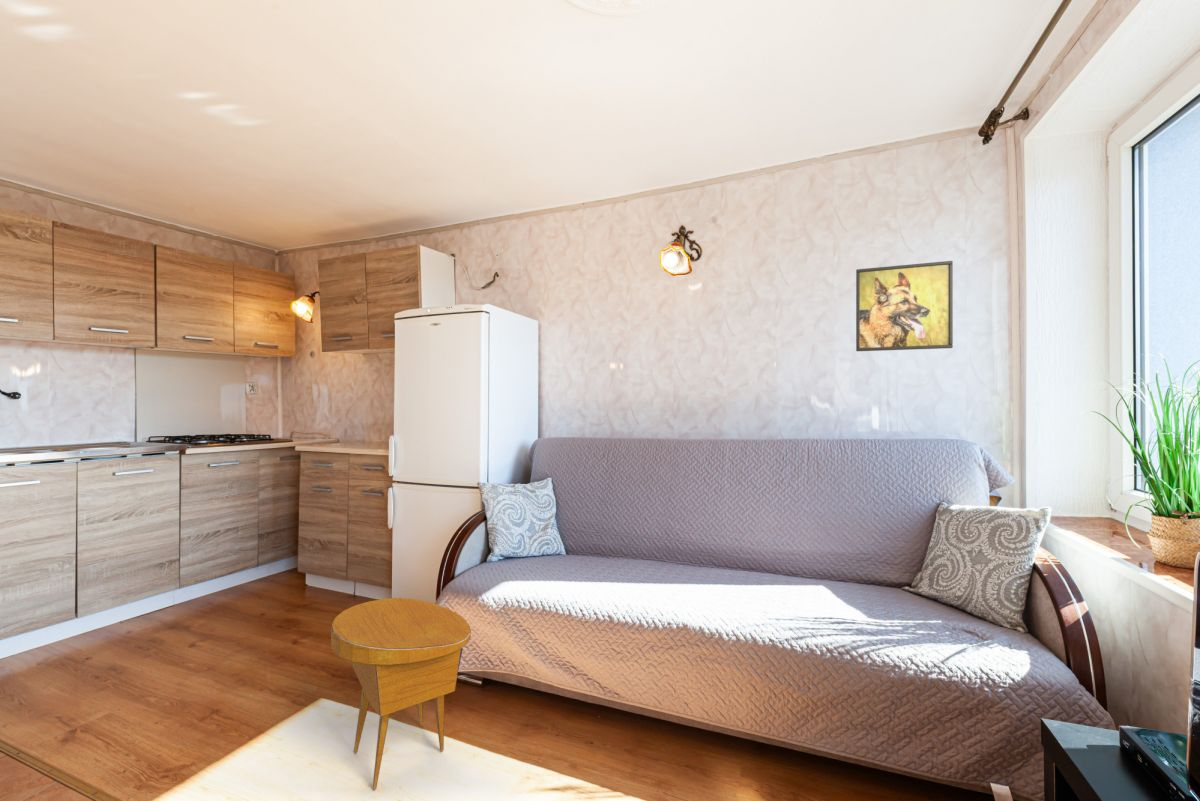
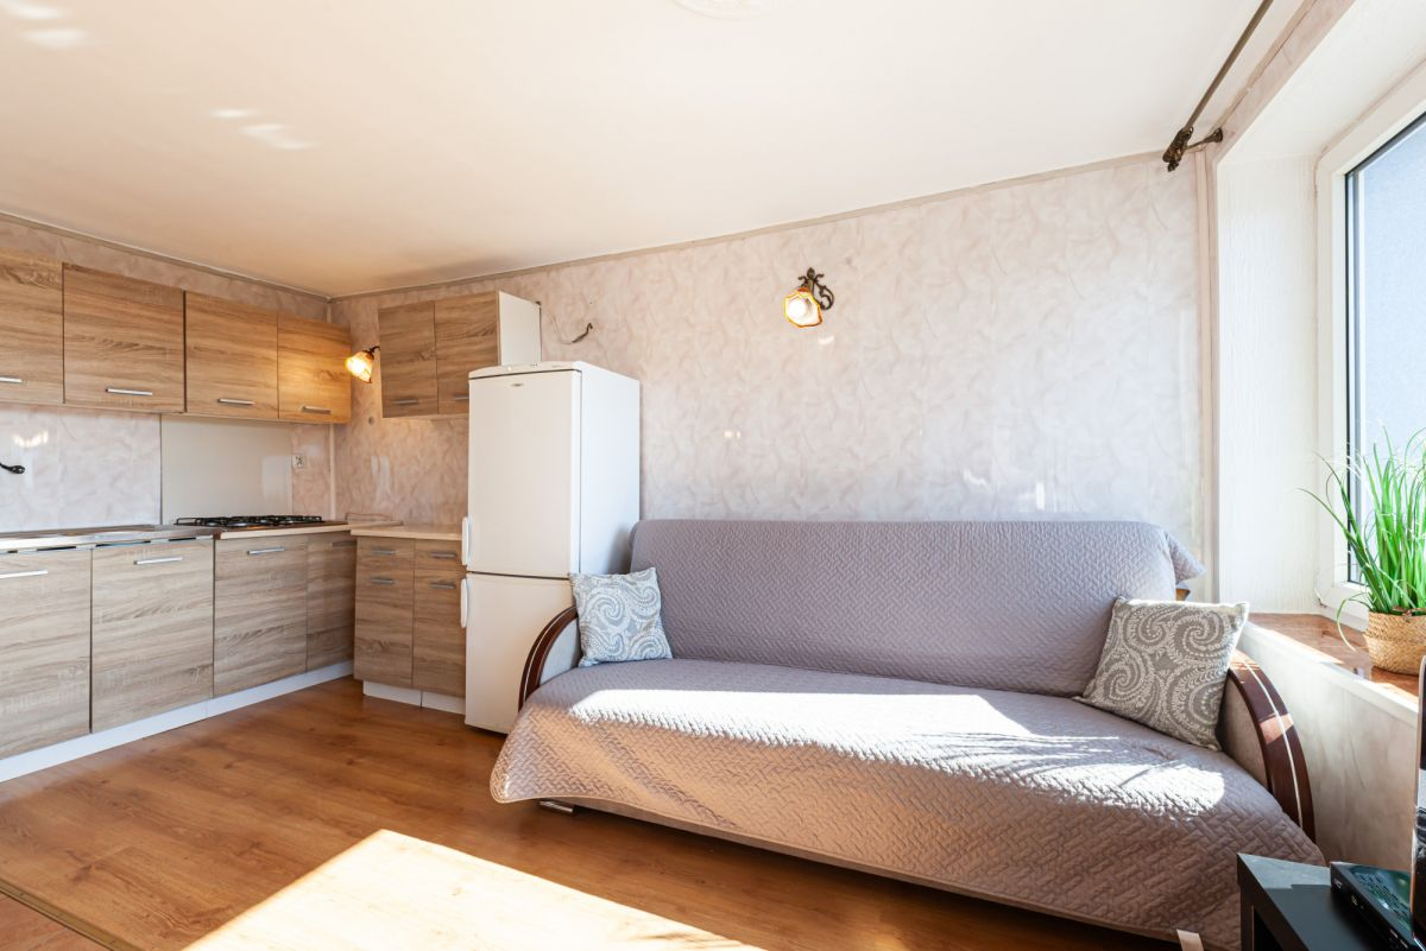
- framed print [855,260,954,352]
- side table [330,597,472,791]
